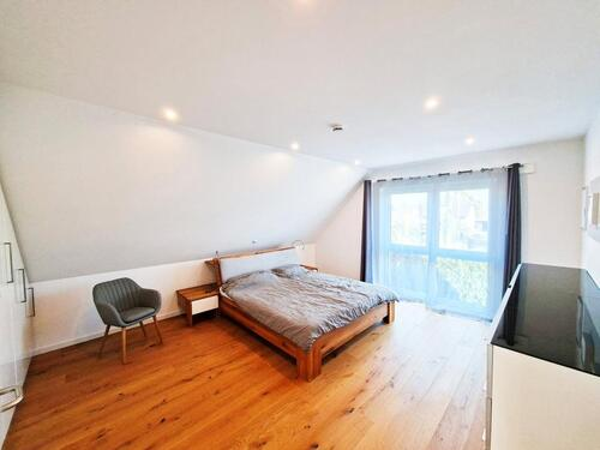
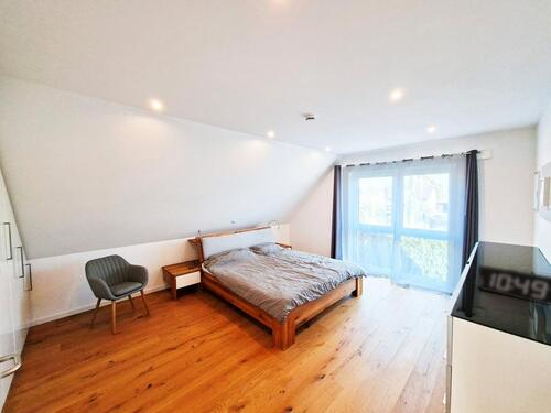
+ alarm clock [476,263,551,306]
